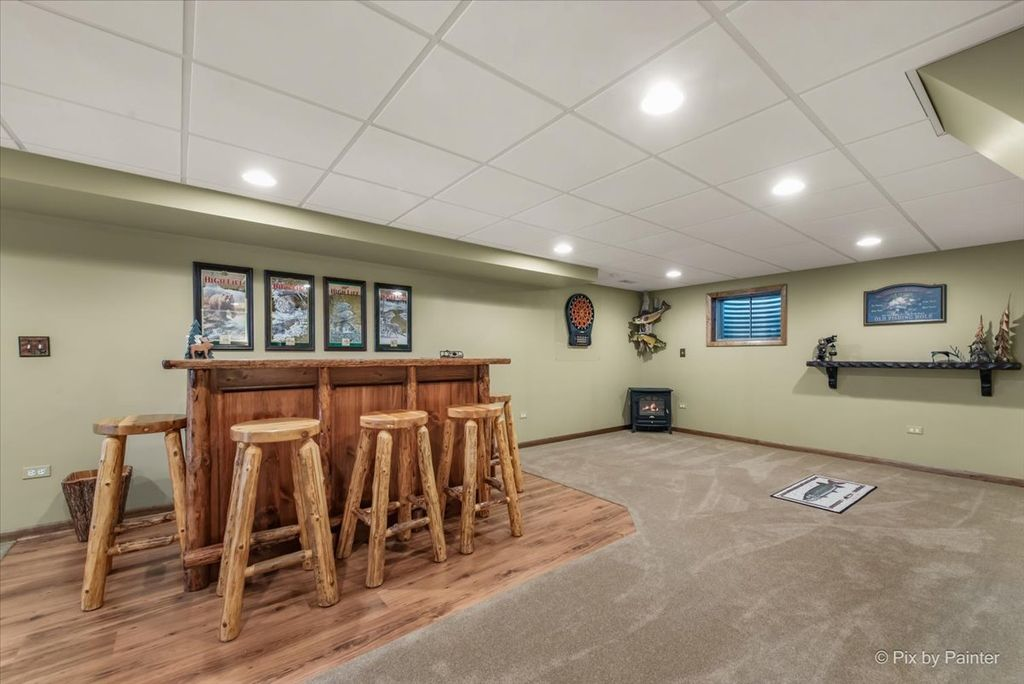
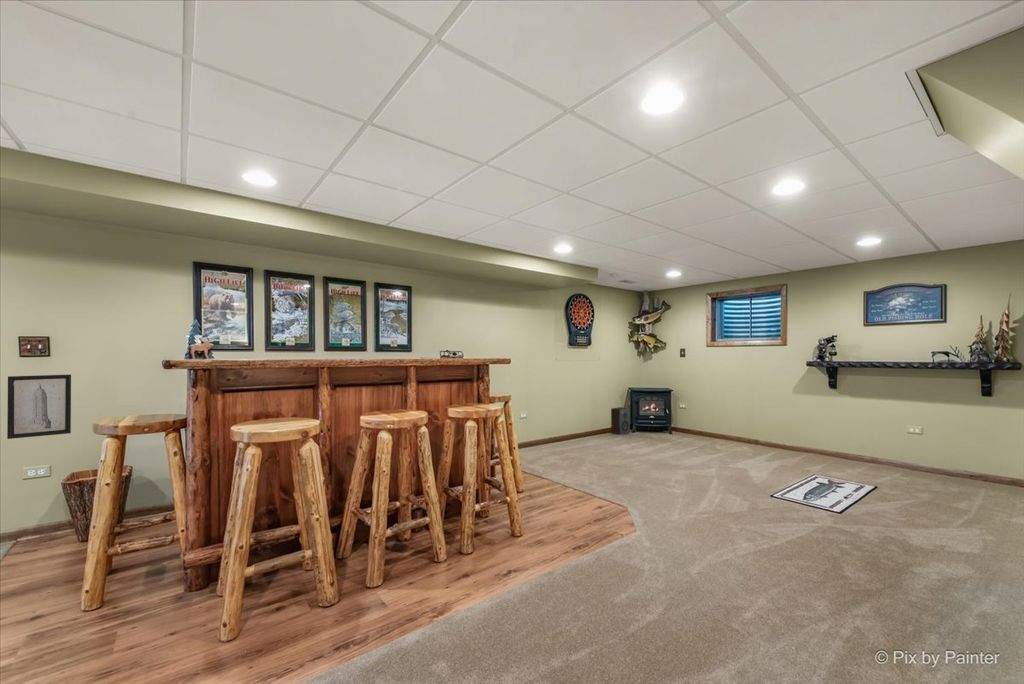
+ wall art [6,374,72,440]
+ speaker [610,406,631,436]
